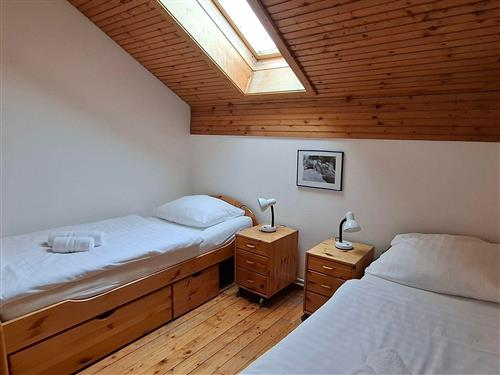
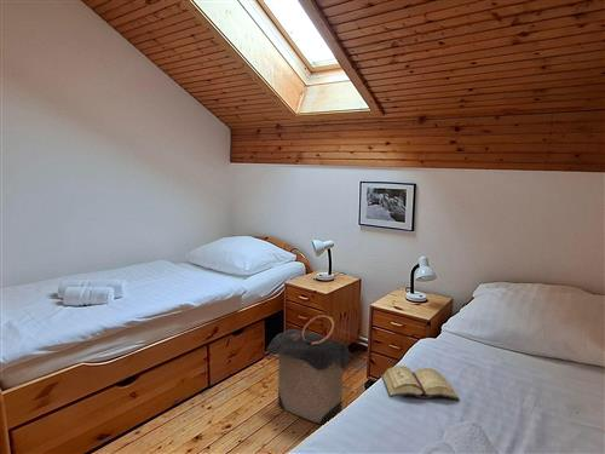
+ laundry hamper [266,314,355,426]
+ diary [380,364,461,401]
